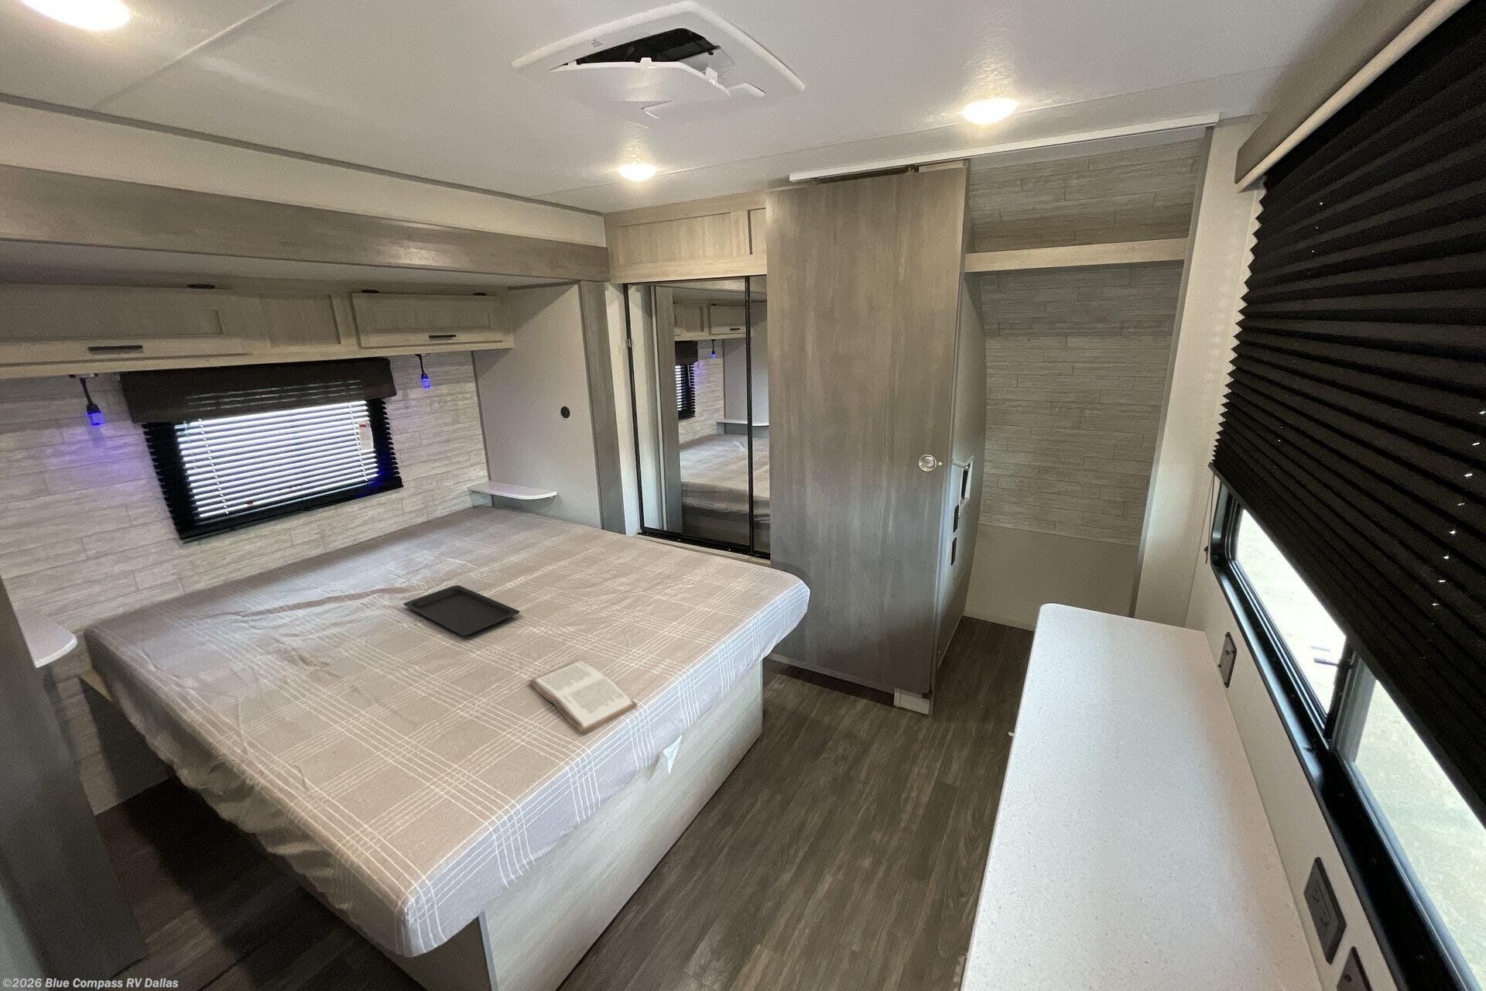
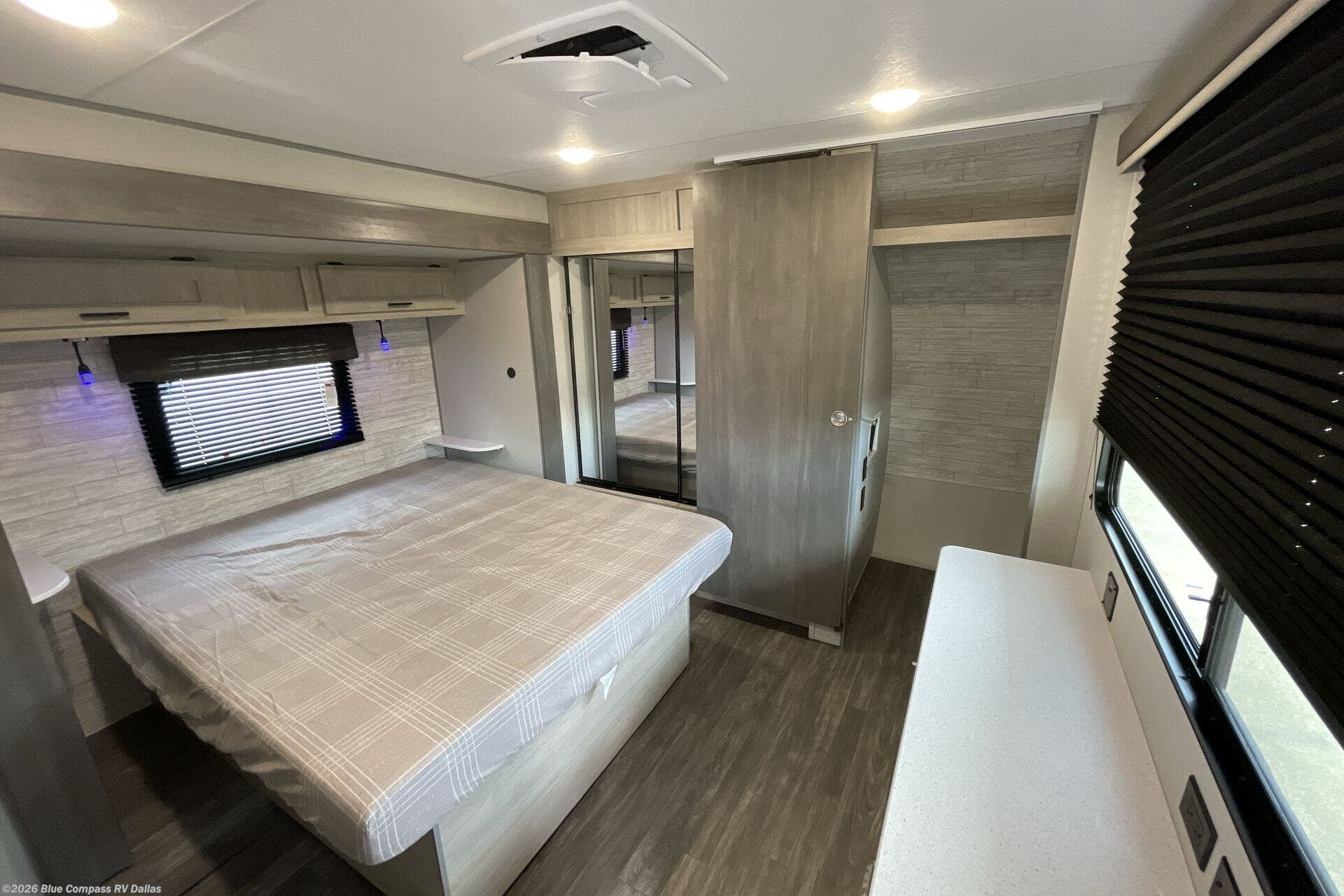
- book [527,659,638,736]
- serving tray [402,584,521,636]
